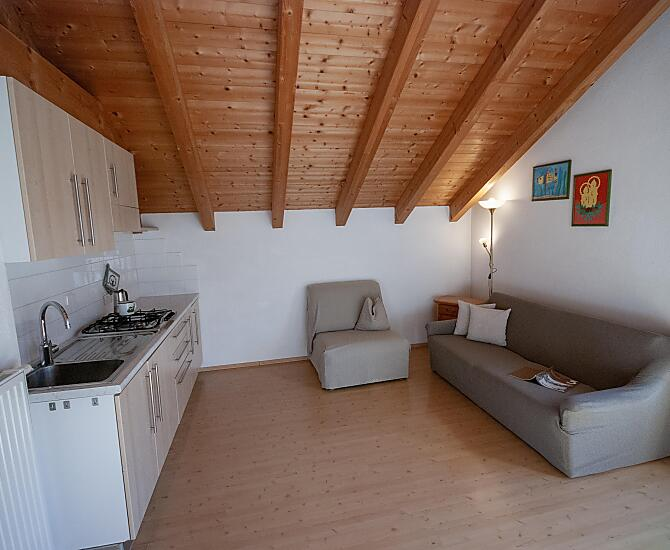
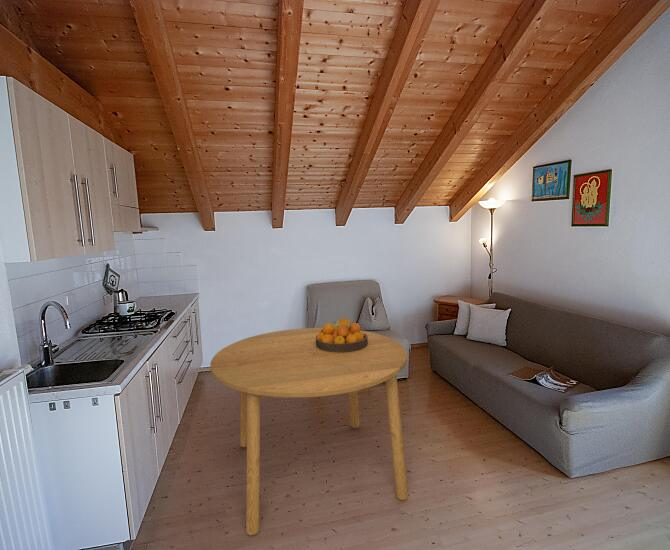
+ dining table [209,327,409,536]
+ fruit bowl [316,317,368,352]
